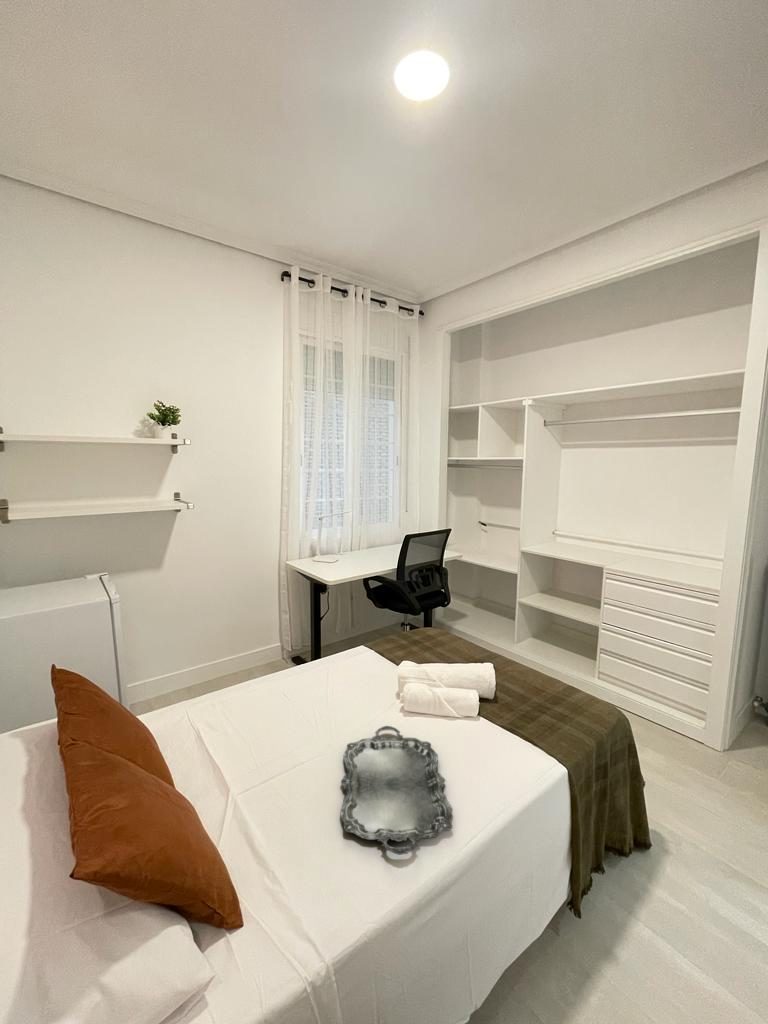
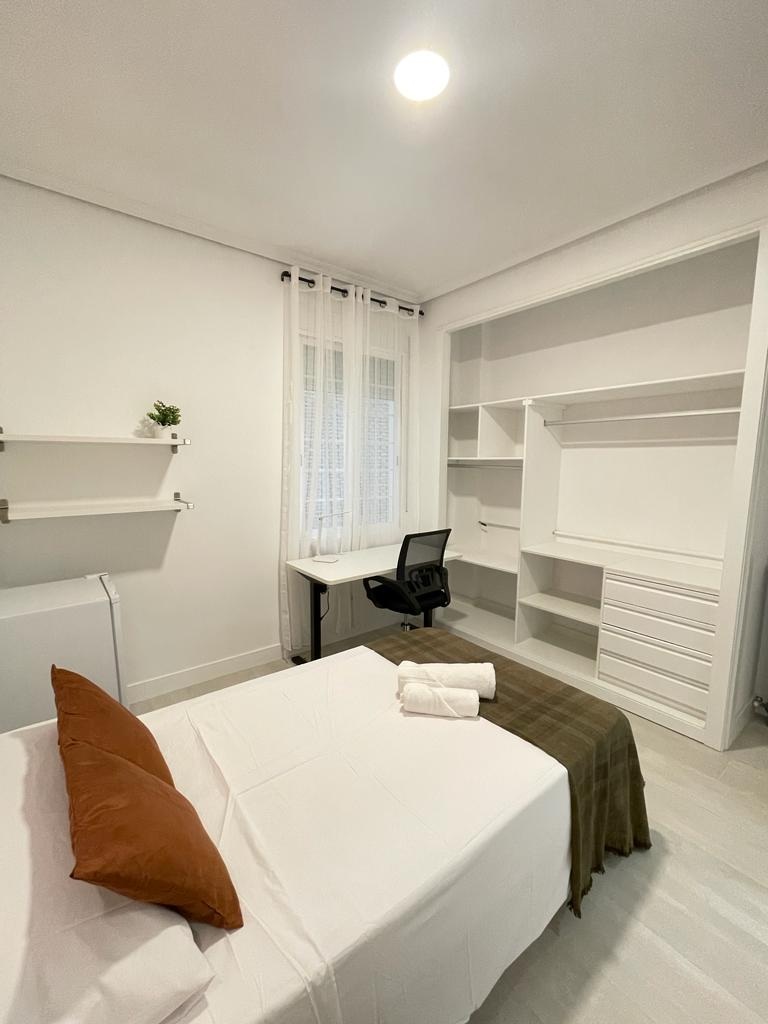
- serving tray [340,725,454,856]
